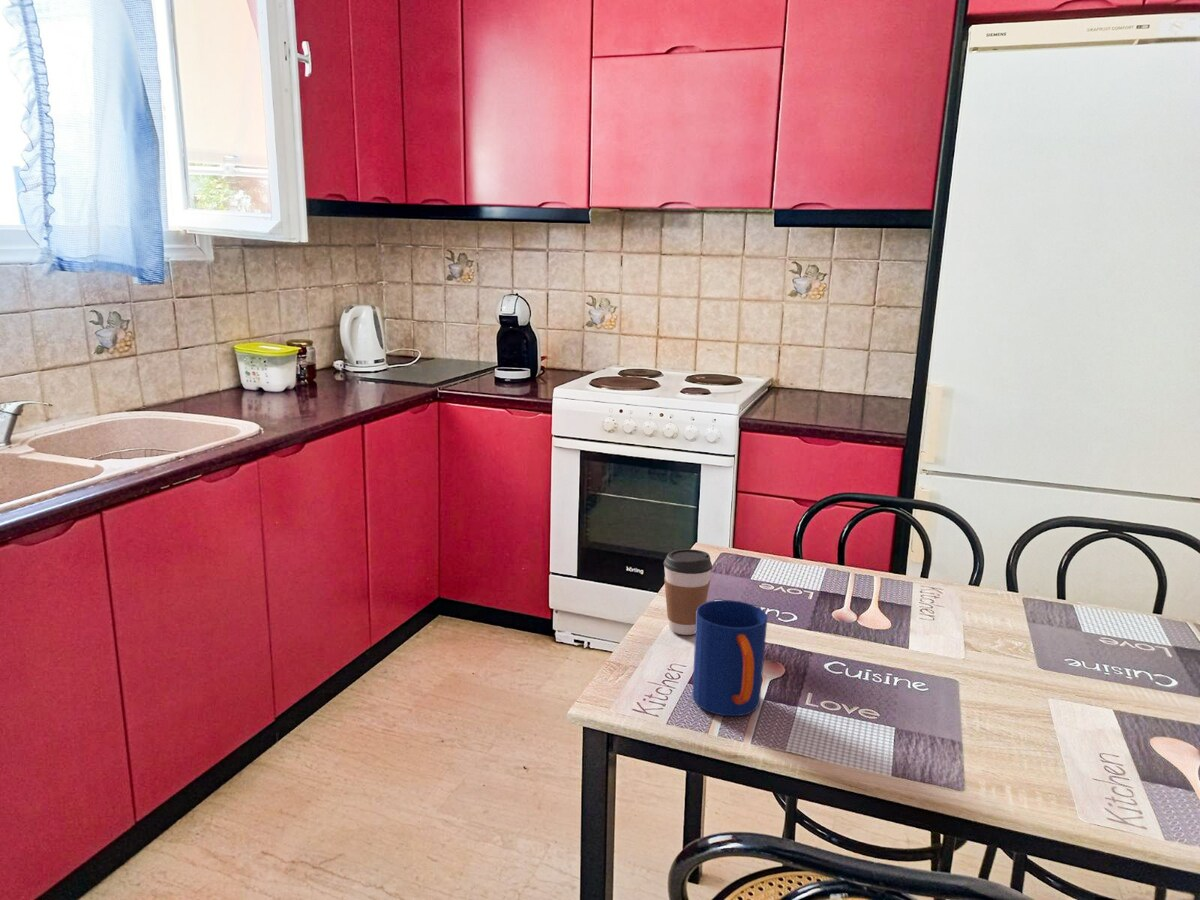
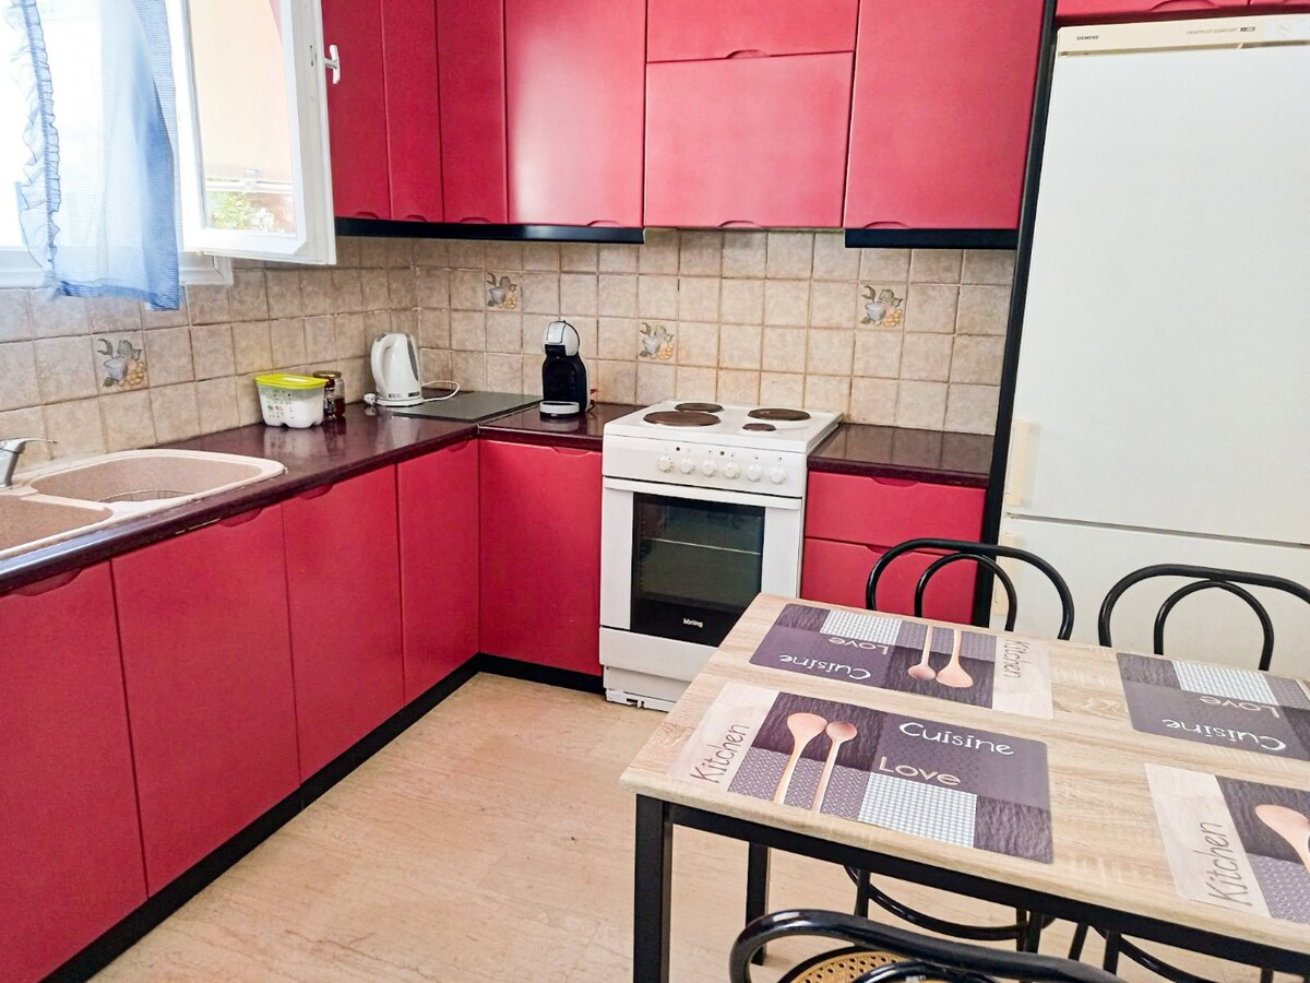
- coffee cup [662,548,713,636]
- mug [691,599,768,717]
